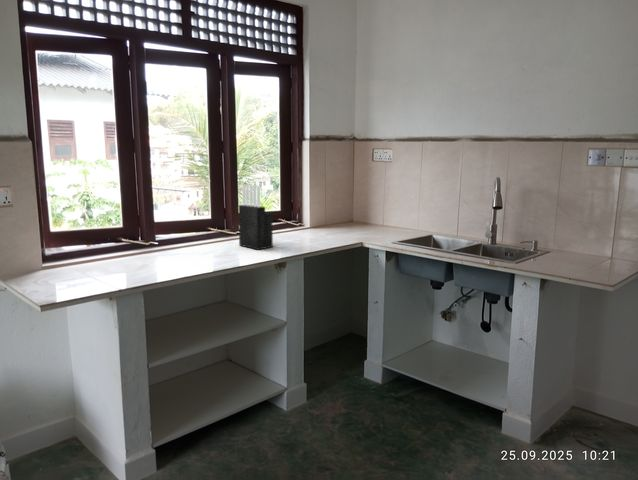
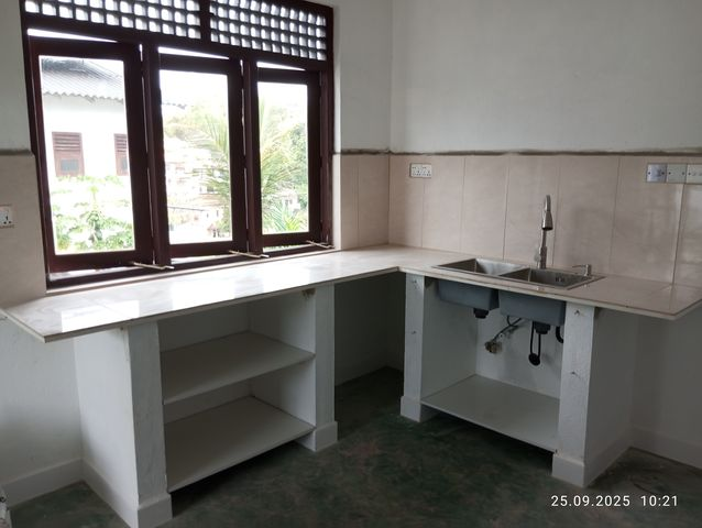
- knife block [238,183,274,251]
